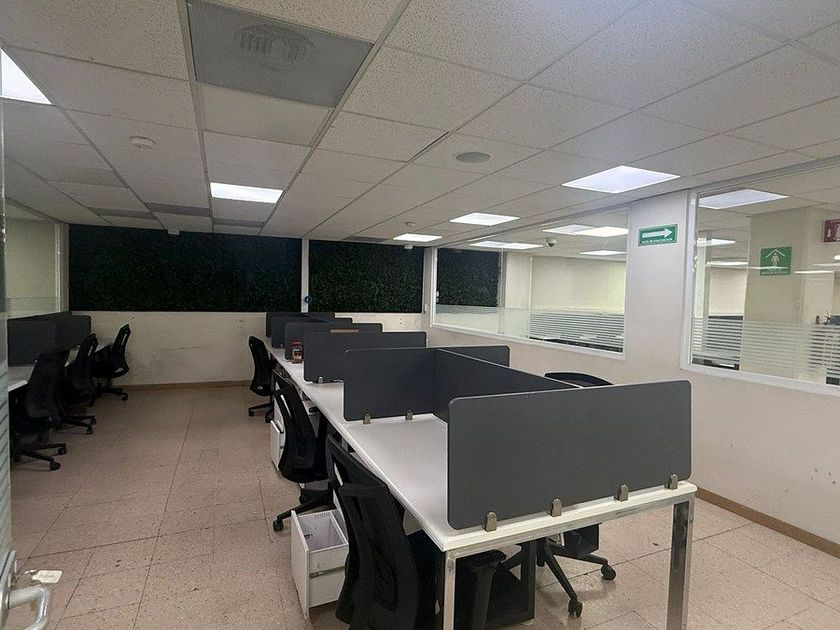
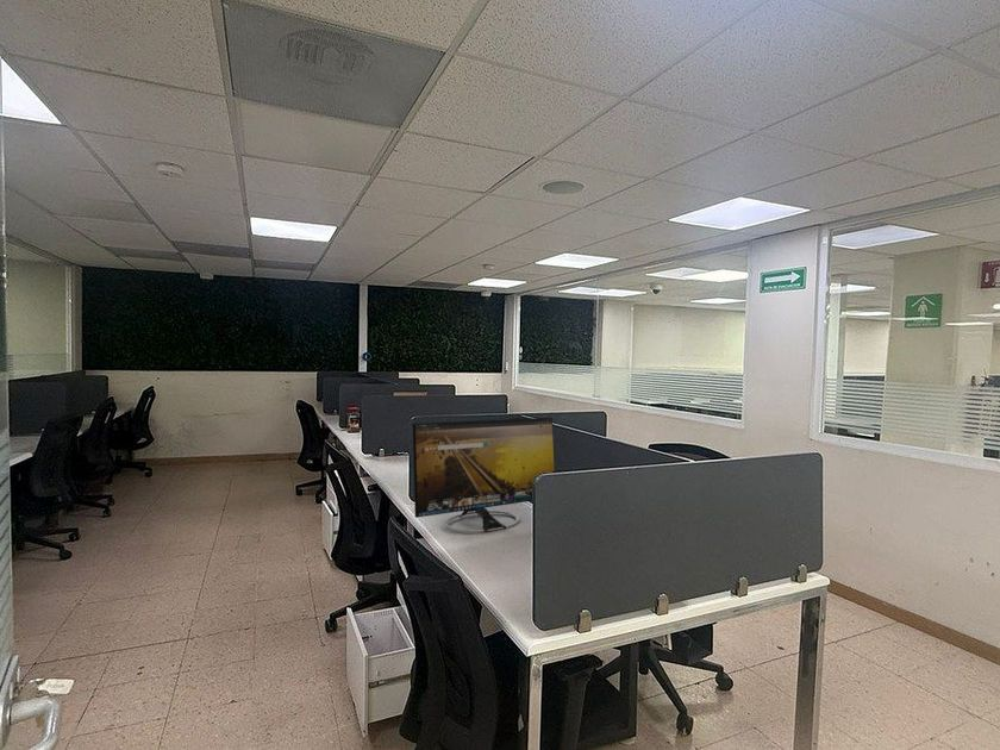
+ computer monitor [412,417,556,533]
